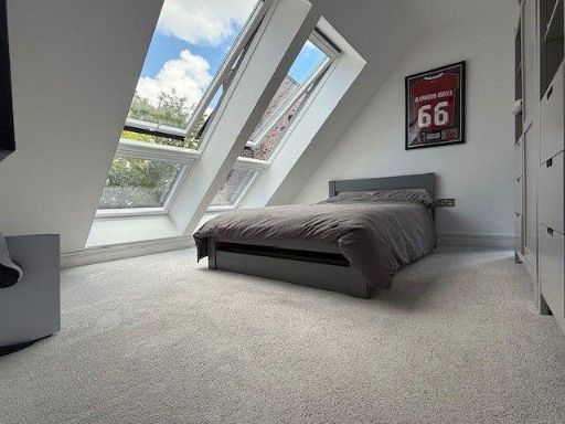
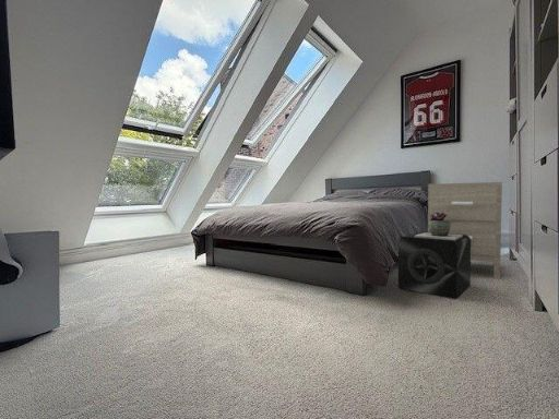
+ speaker [397,230,472,300]
+ nightstand [427,181,503,280]
+ succulent plant [415,212,463,240]
